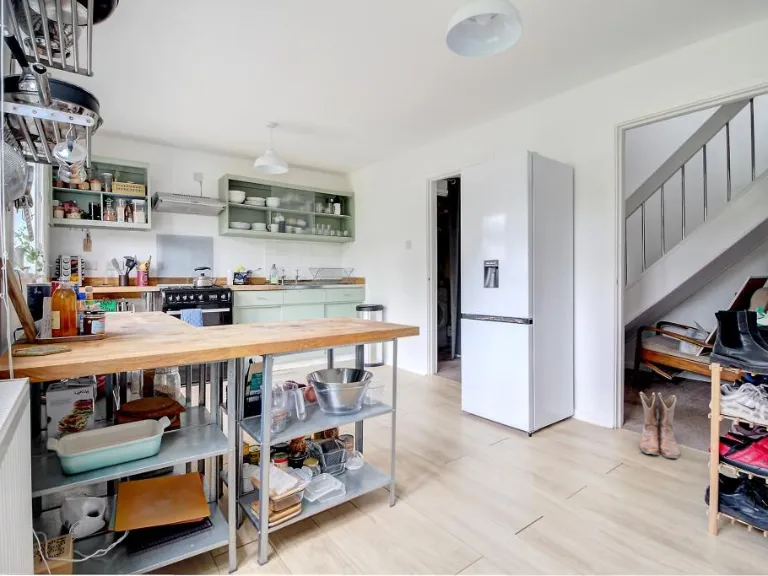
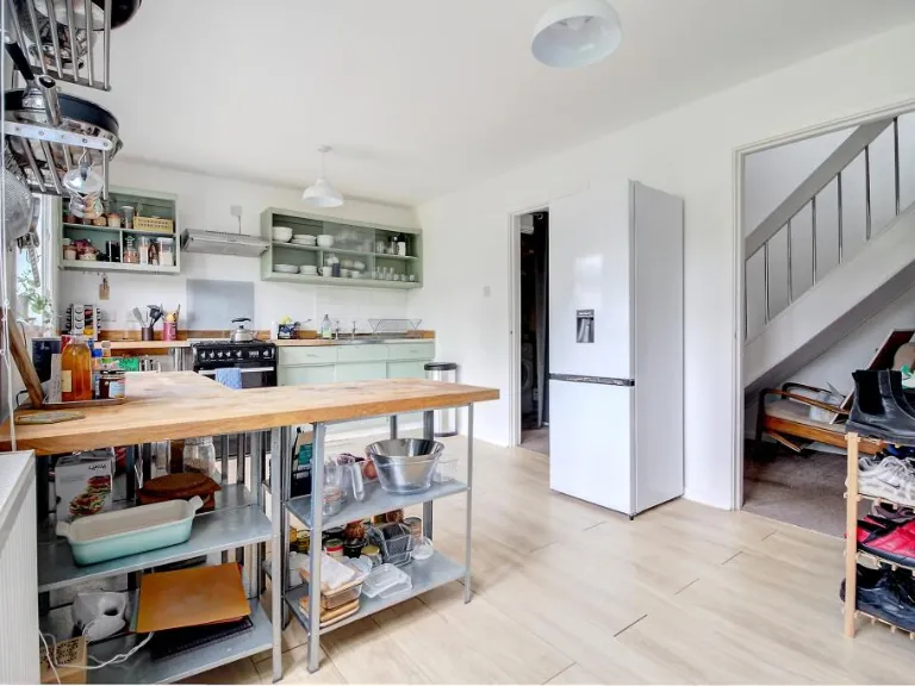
- boots [639,391,681,460]
